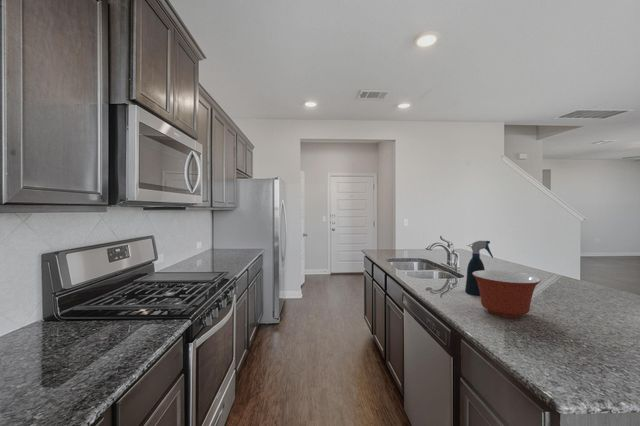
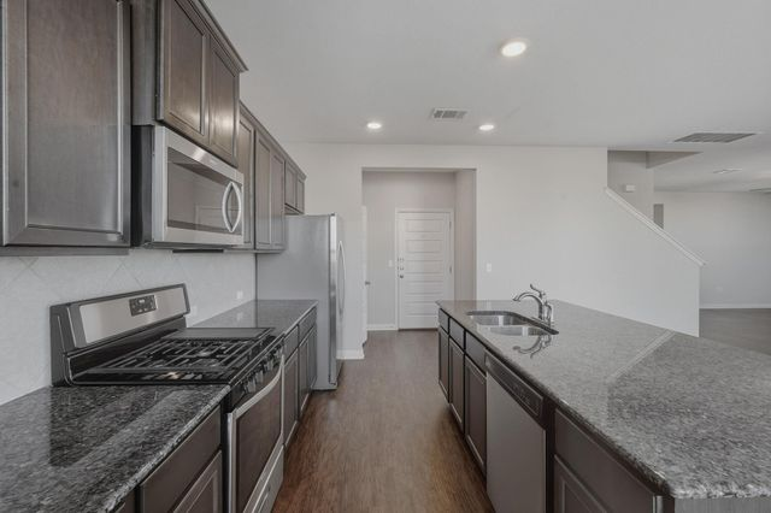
- spray bottle [464,239,494,296]
- mixing bowl [472,269,542,319]
